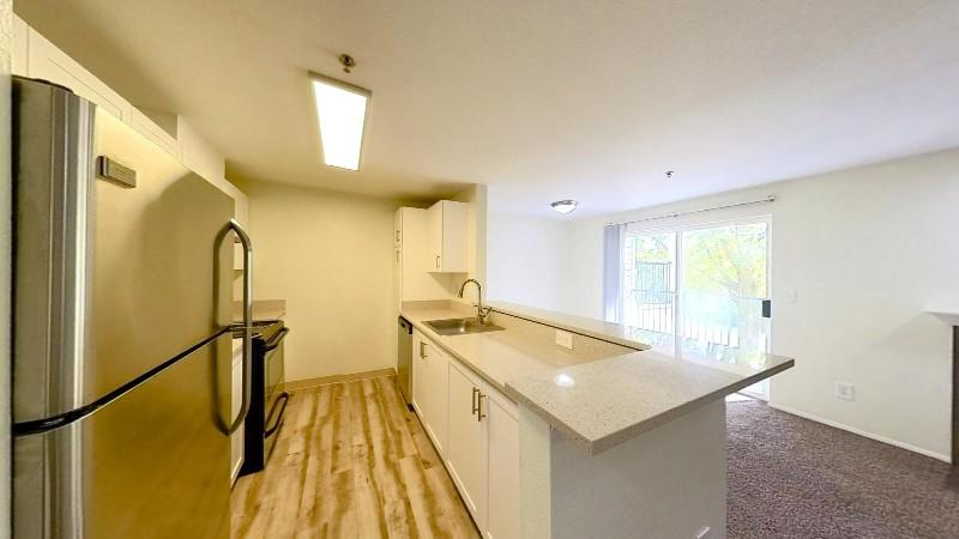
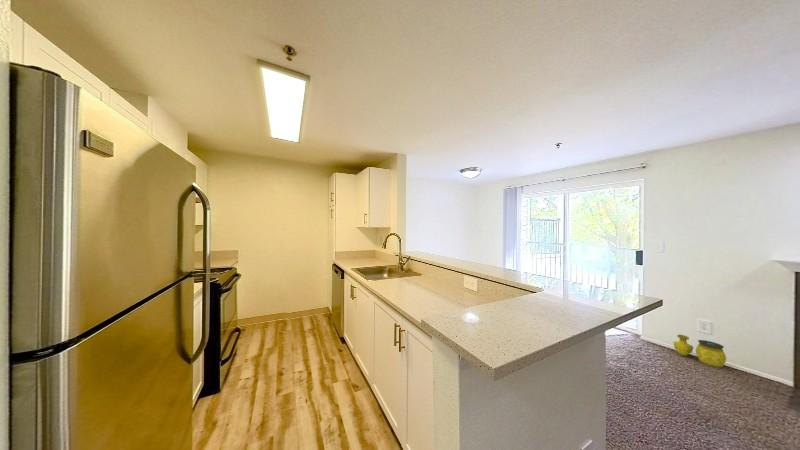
+ decorative vase [672,334,727,369]
